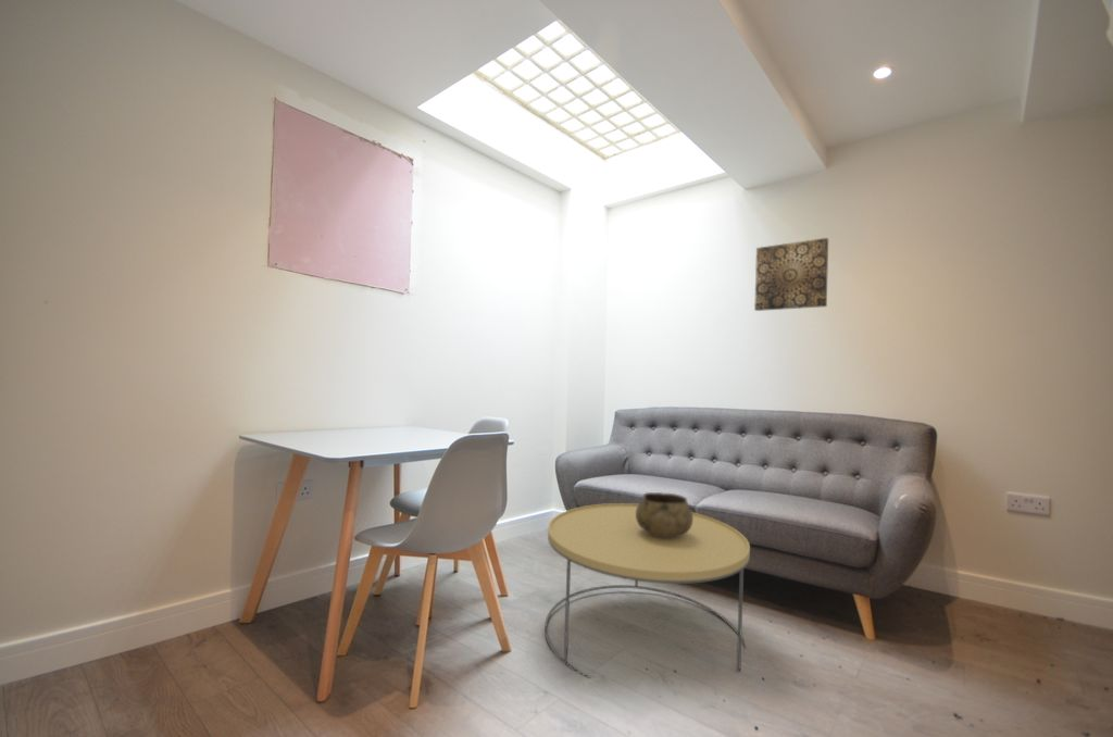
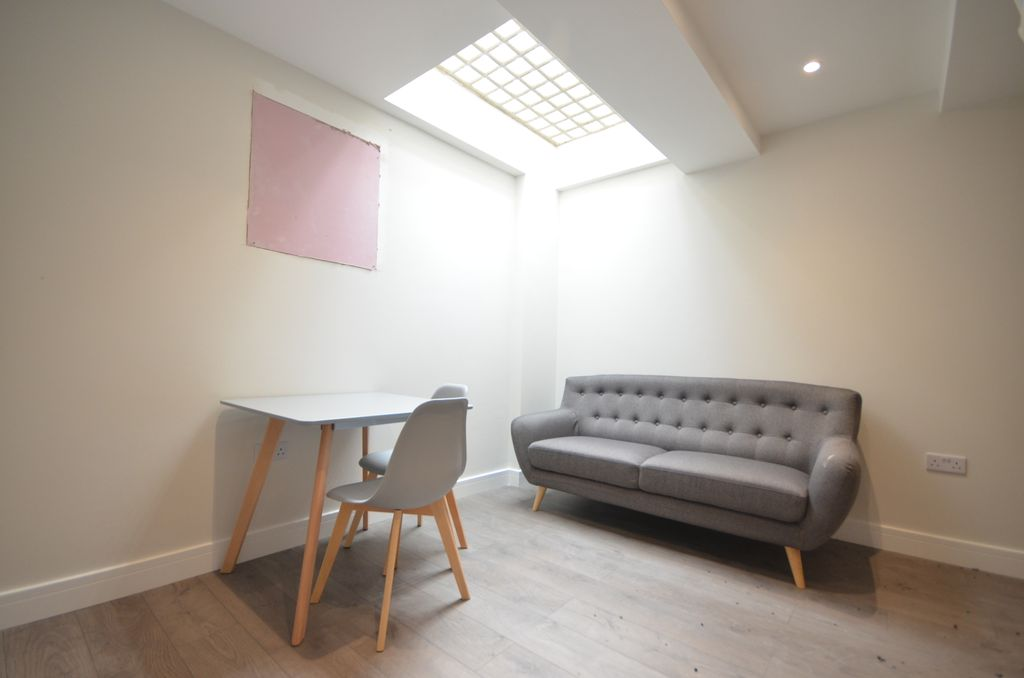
- decorative bowl [636,491,692,538]
- wall art [753,237,829,312]
- coffee table [543,502,751,679]
